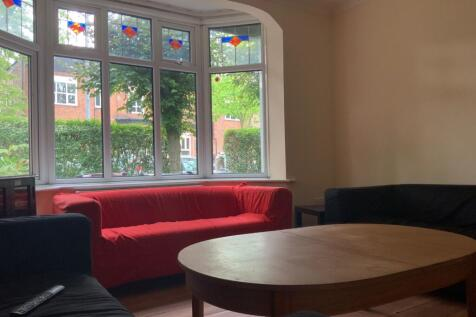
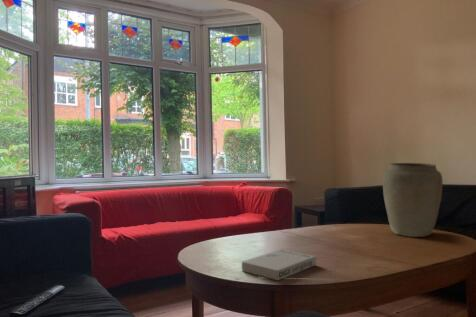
+ book [241,248,317,282]
+ vase [382,162,444,238]
